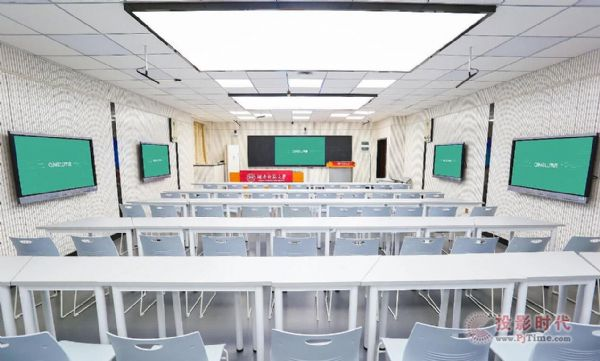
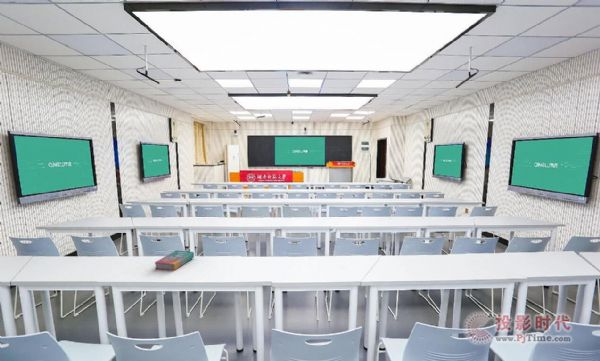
+ book [154,249,195,272]
